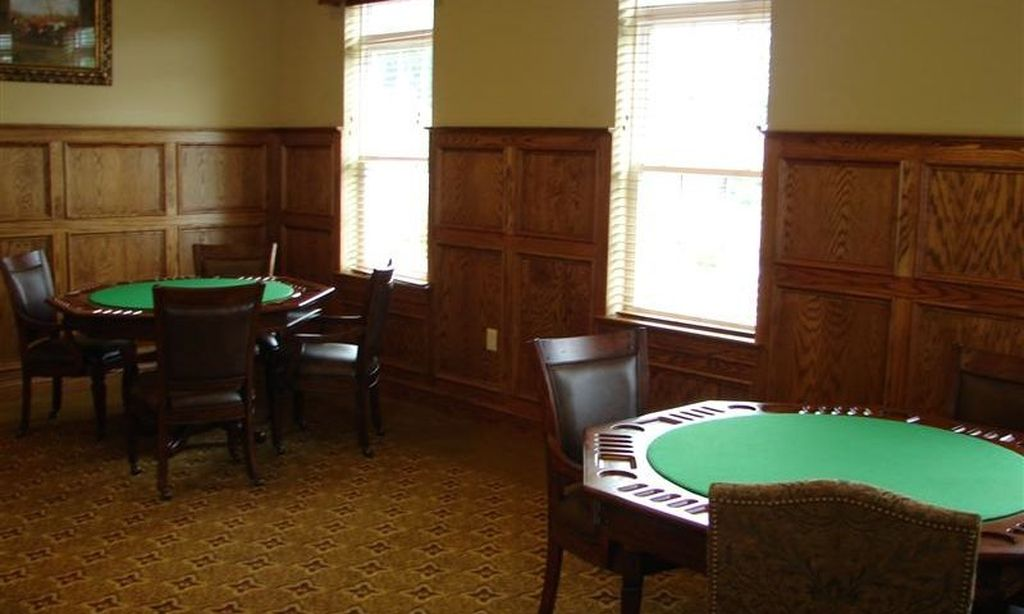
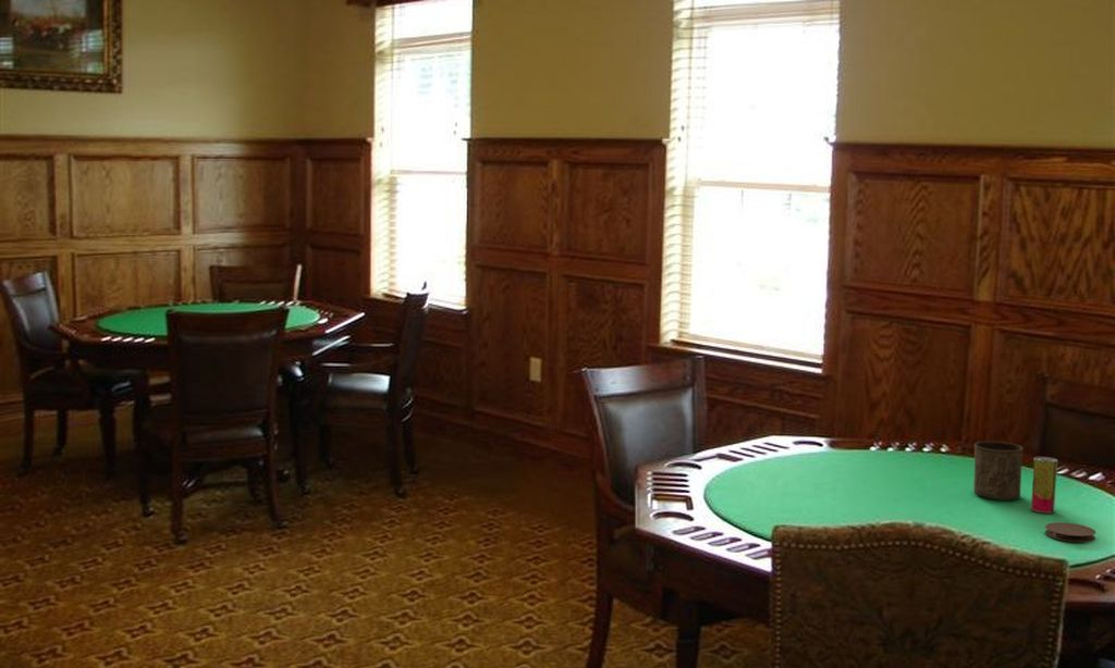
+ coaster [1043,521,1096,543]
+ beverage can [1029,456,1058,515]
+ cup [972,441,1025,500]
